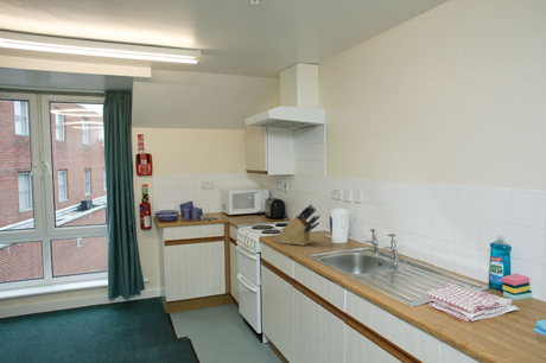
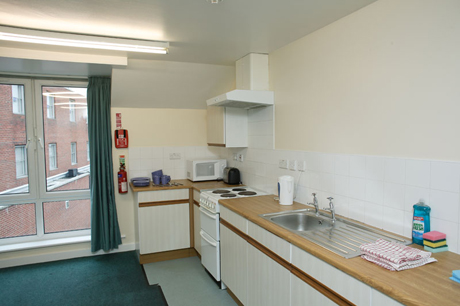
- knife block [273,203,322,247]
